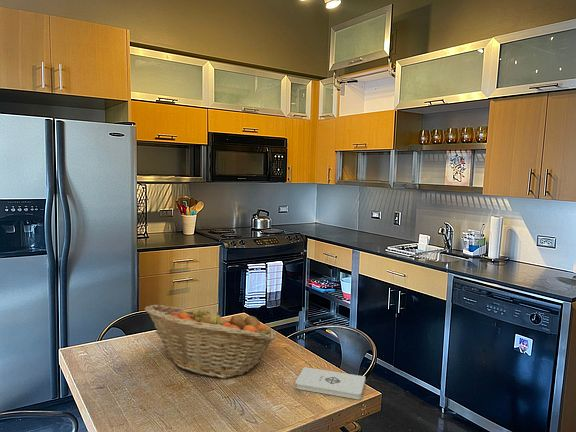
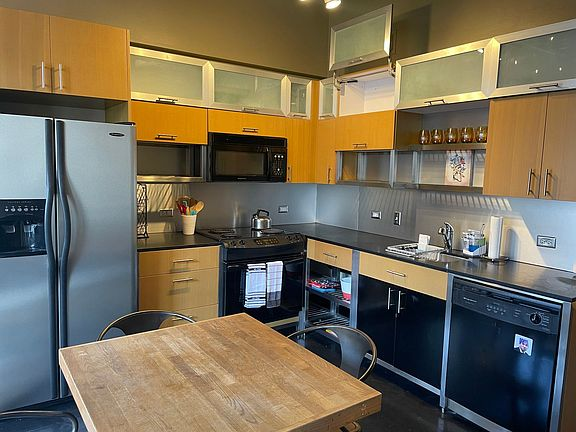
- notepad [294,366,366,400]
- fruit basket [143,304,277,379]
